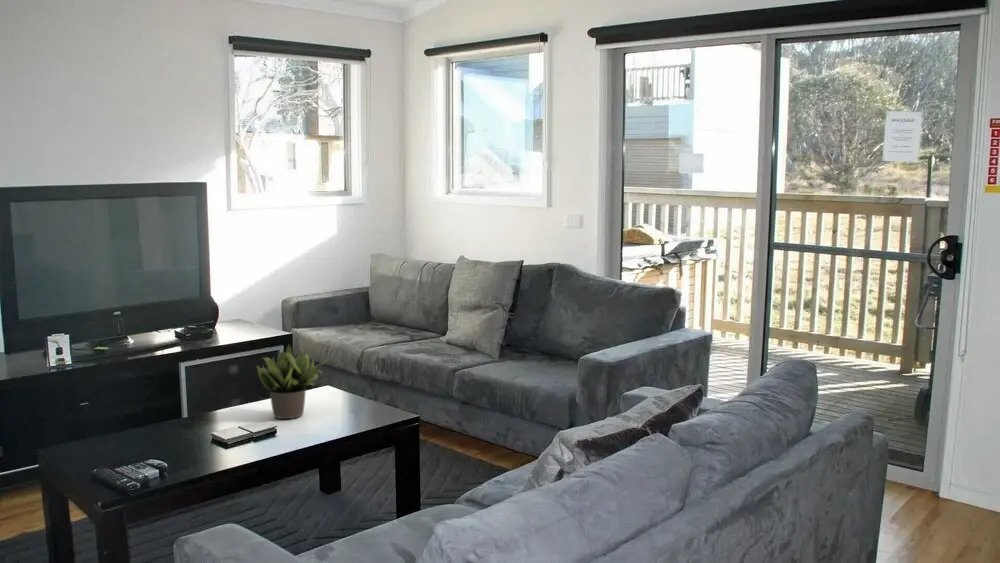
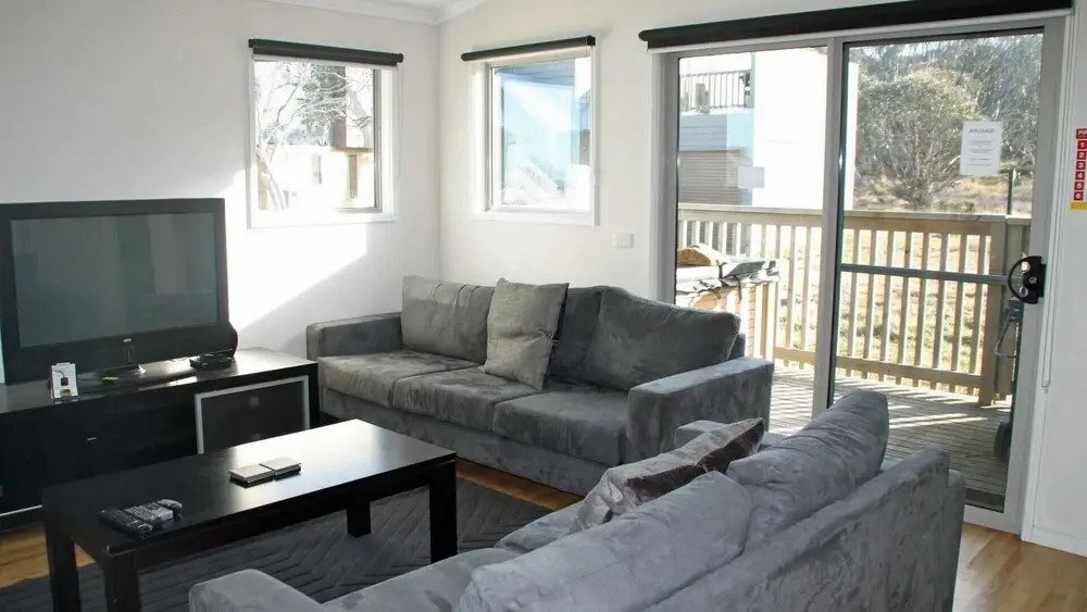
- potted plant [255,344,330,420]
